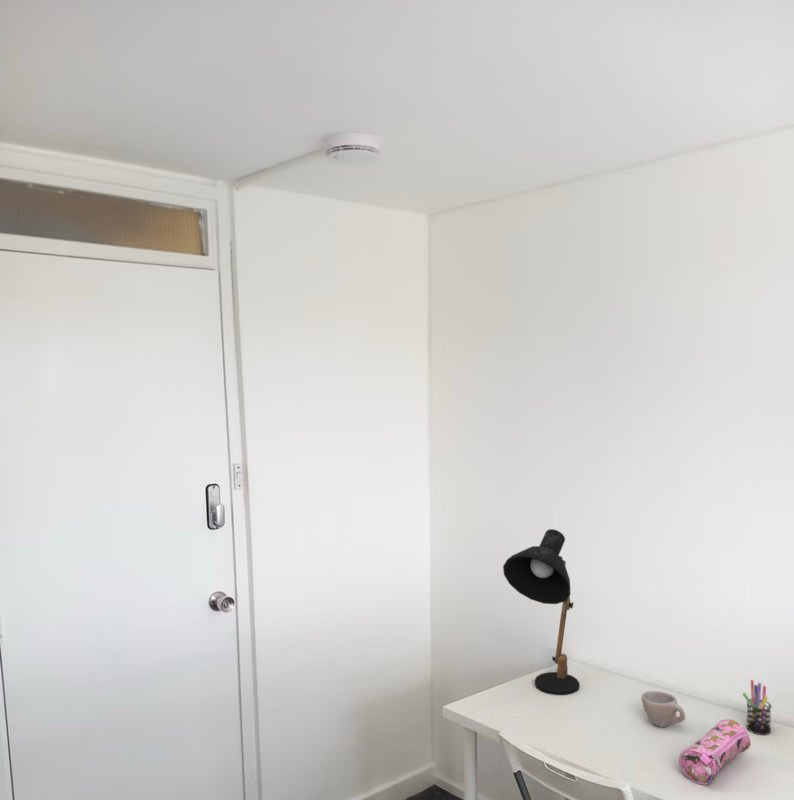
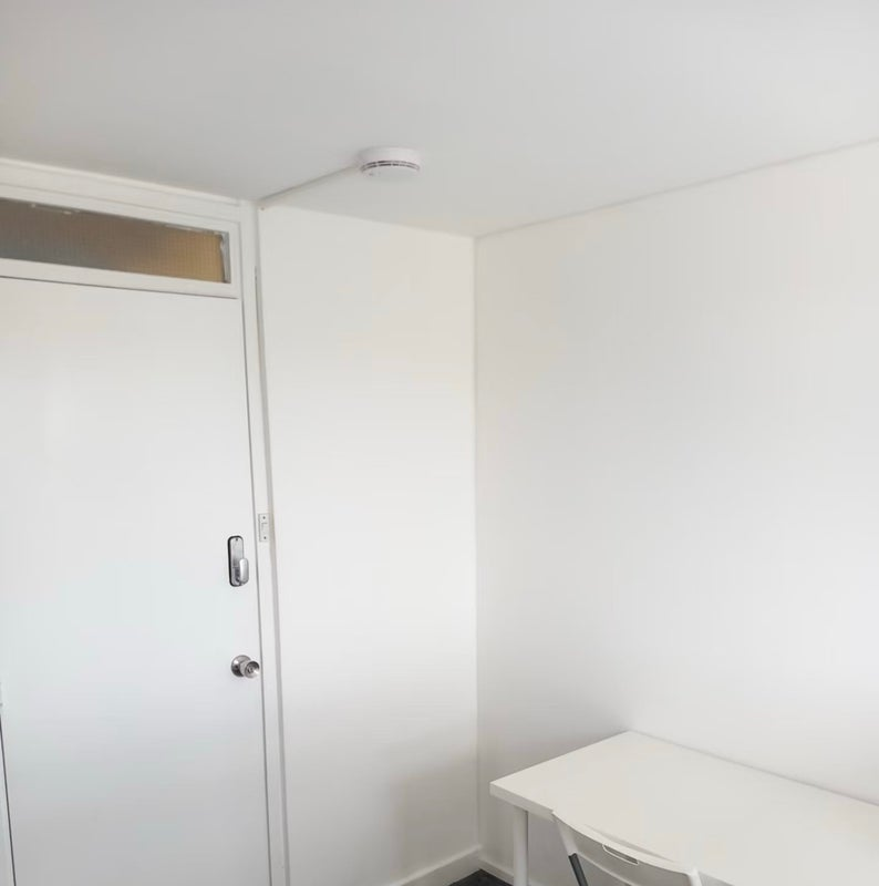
- desk lamp [502,528,581,696]
- cup [640,690,686,728]
- pencil case [678,718,752,786]
- pen holder [742,679,773,736]
